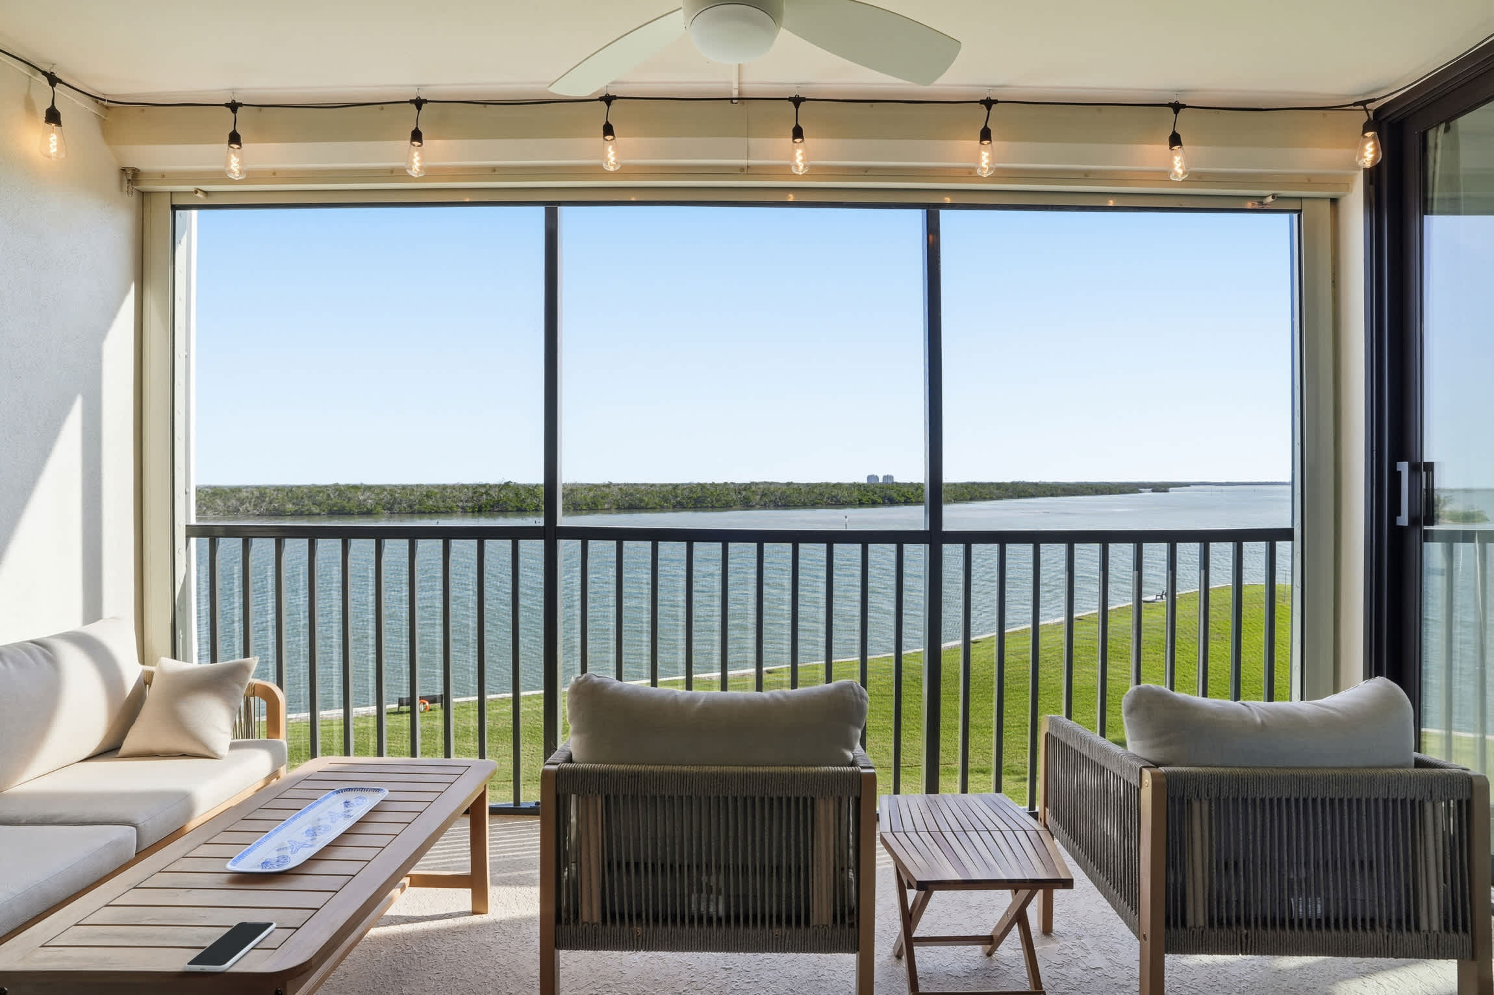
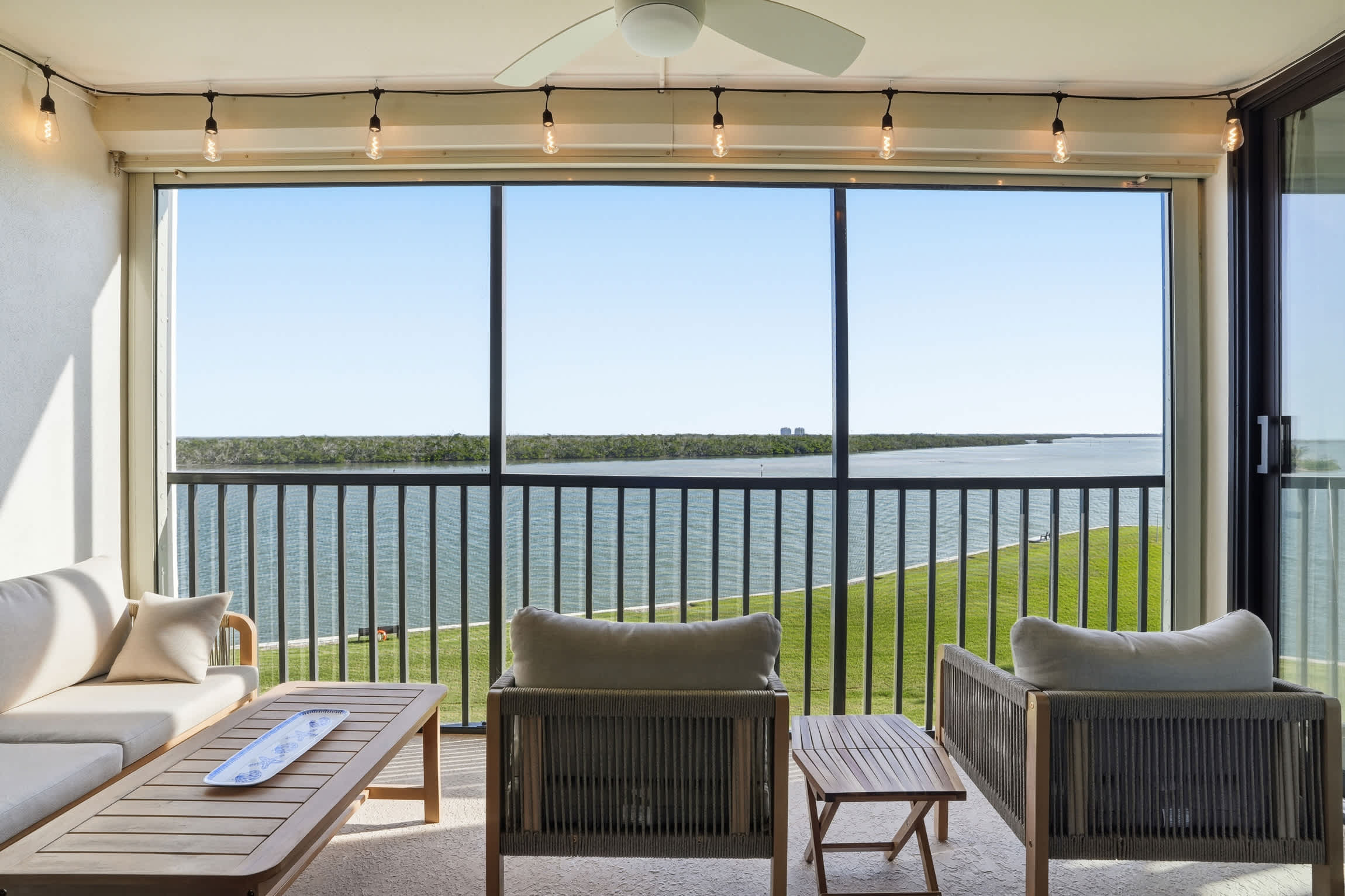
- smartphone [183,921,277,973]
